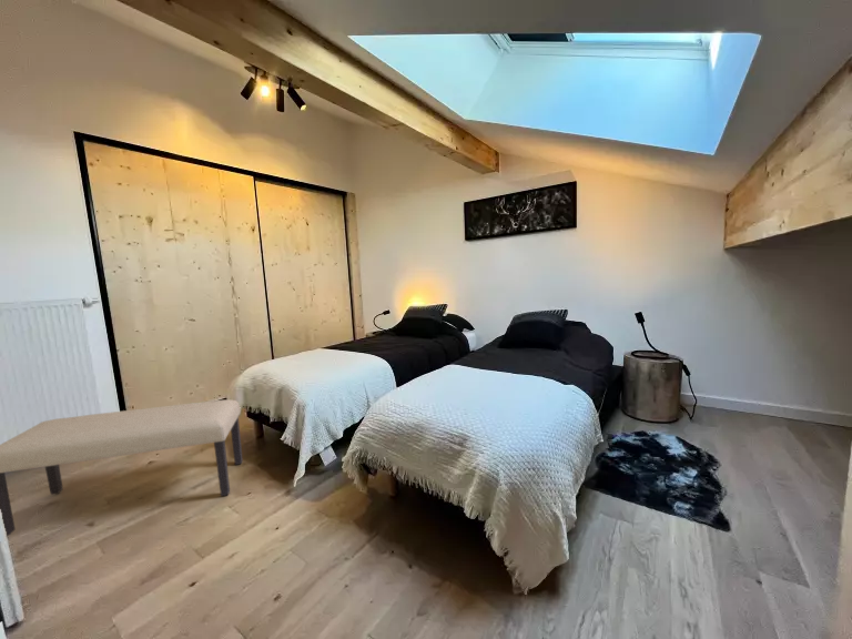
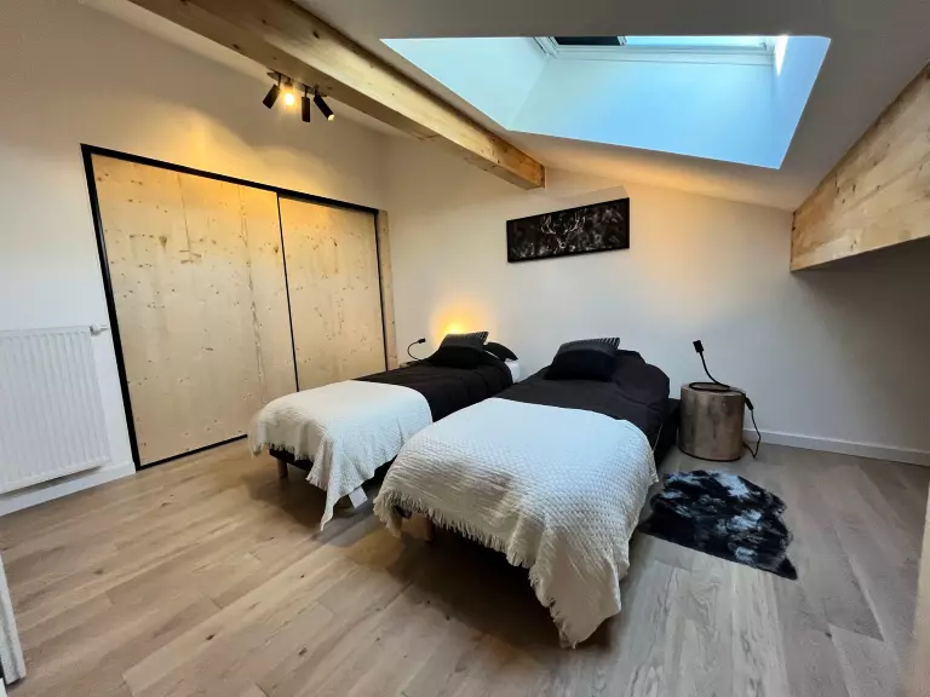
- bench [0,398,243,537]
